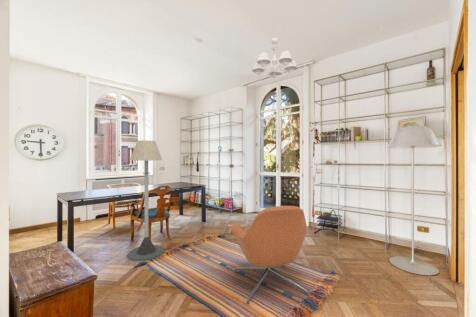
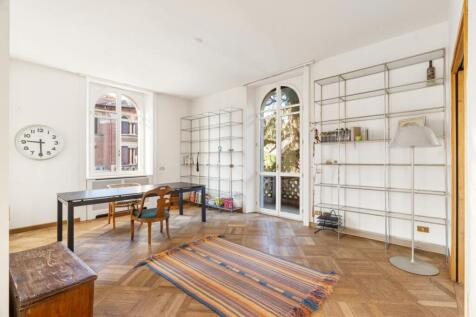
- chandelier [251,37,298,81]
- armchair [230,205,311,306]
- floor lamp [126,139,165,262]
